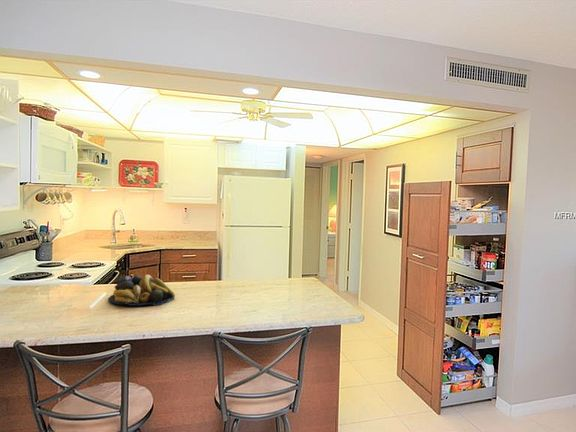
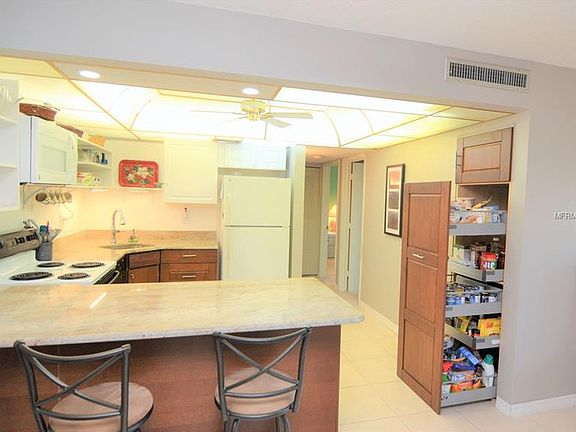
- fruit bowl [107,274,176,307]
